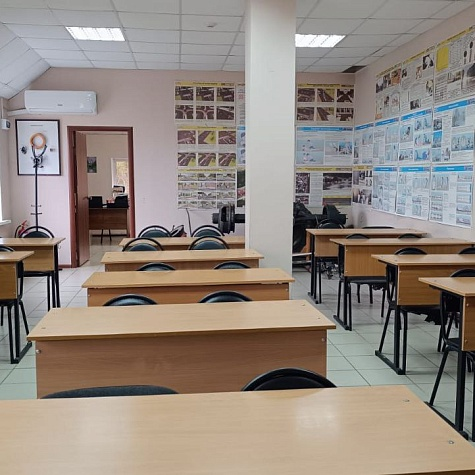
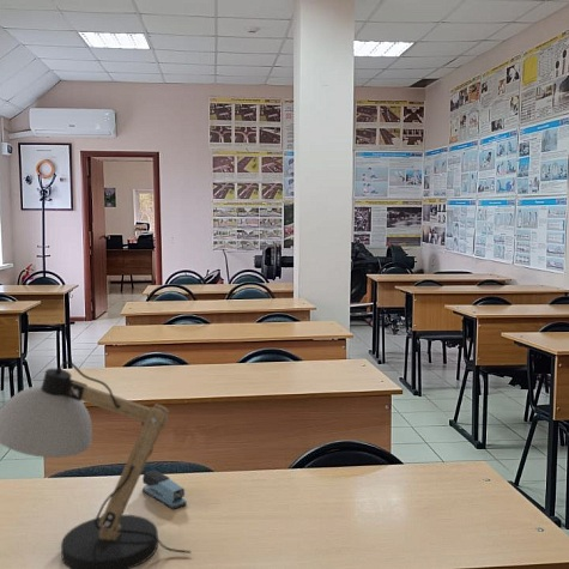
+ desk lamp [0,361,192,569]
+ stapler [141,468,188,510]
